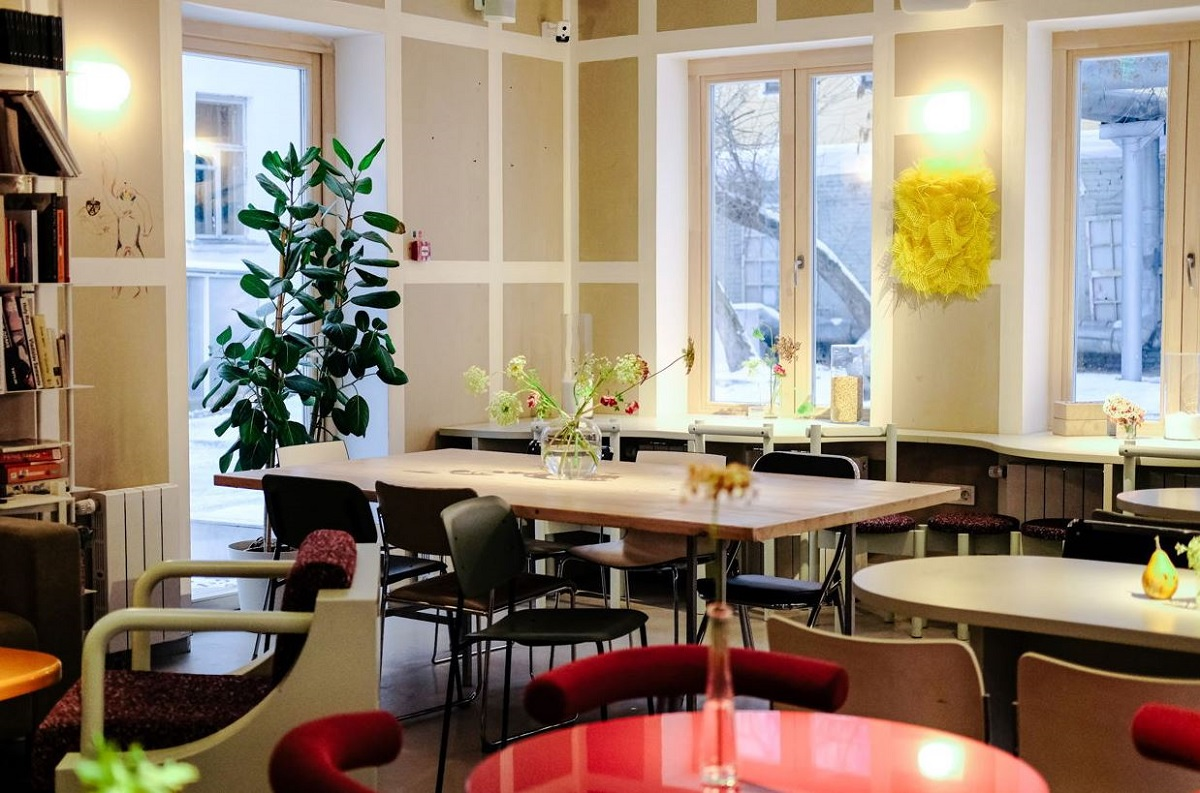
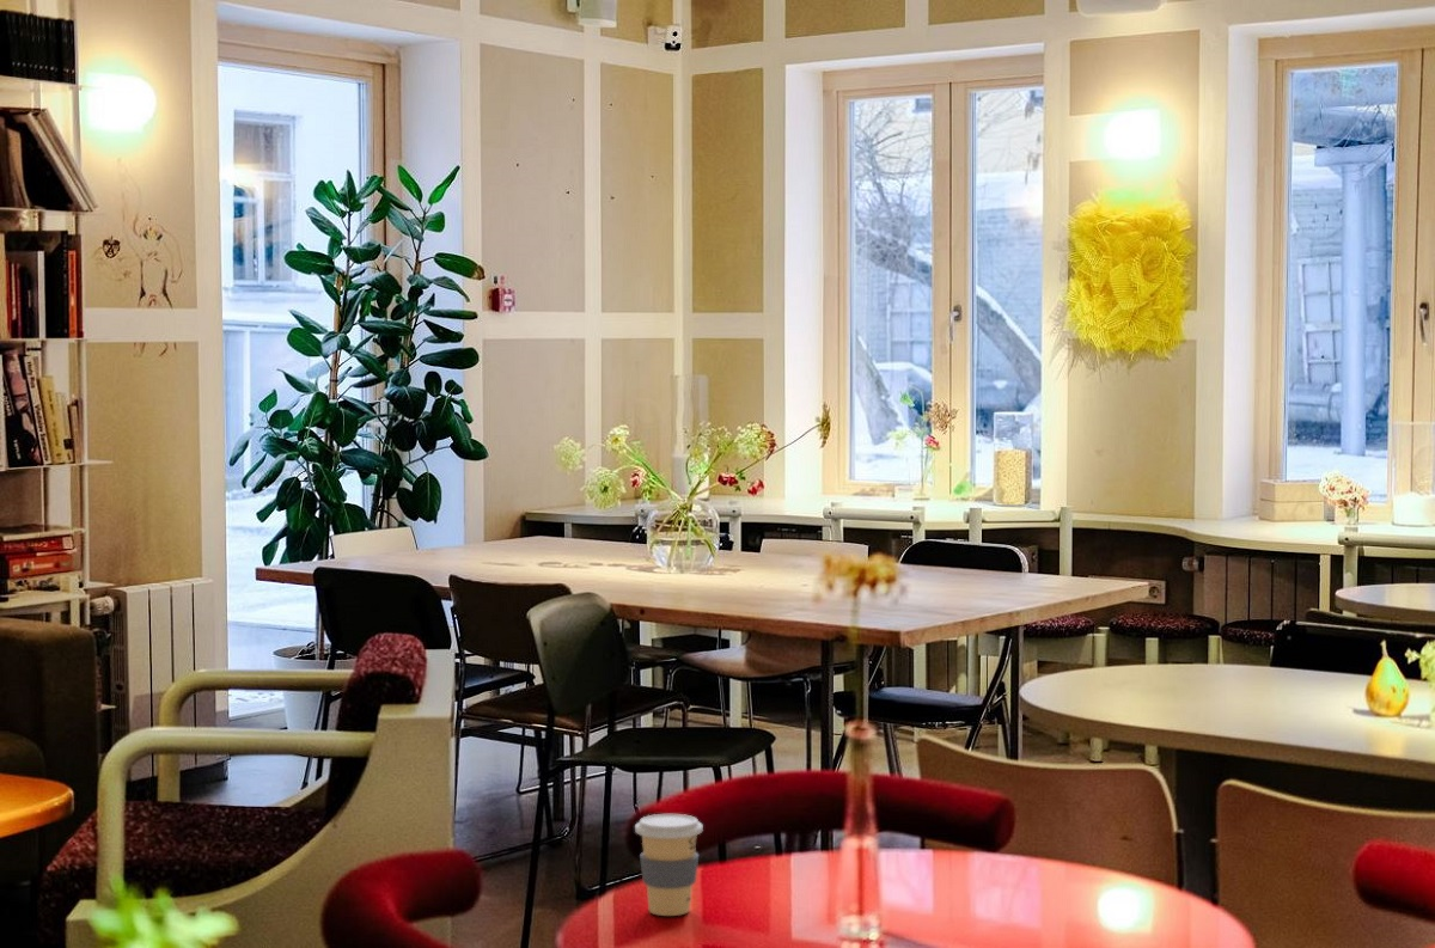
+ coffee cup [634,813,704,917]
